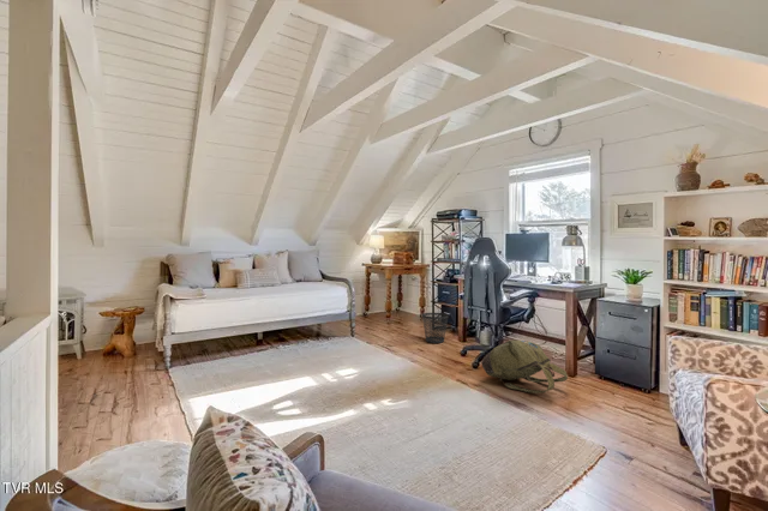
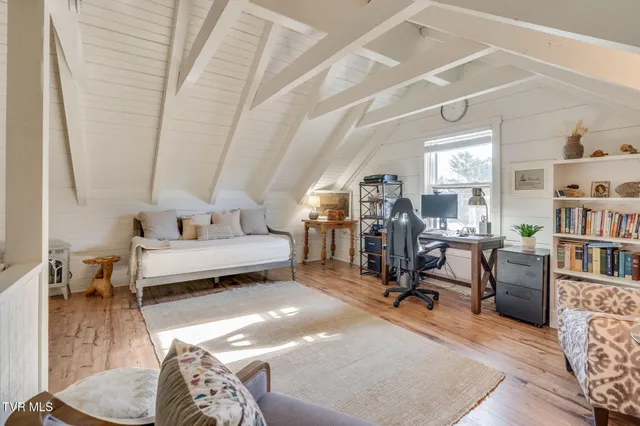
- backpack [481,339,569,395]
- wastebasket [421,312,449,344]
